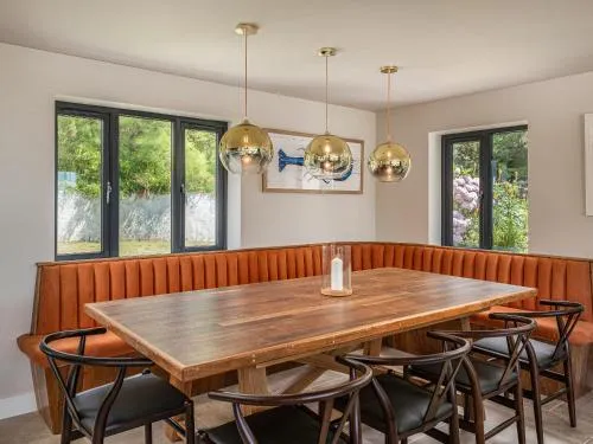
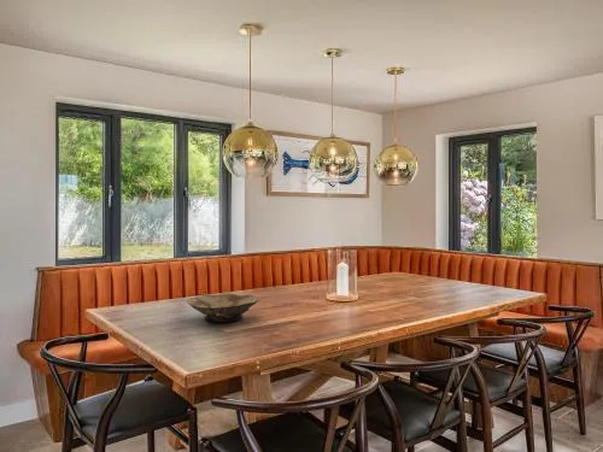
+ bowl [186,293,260,323]
